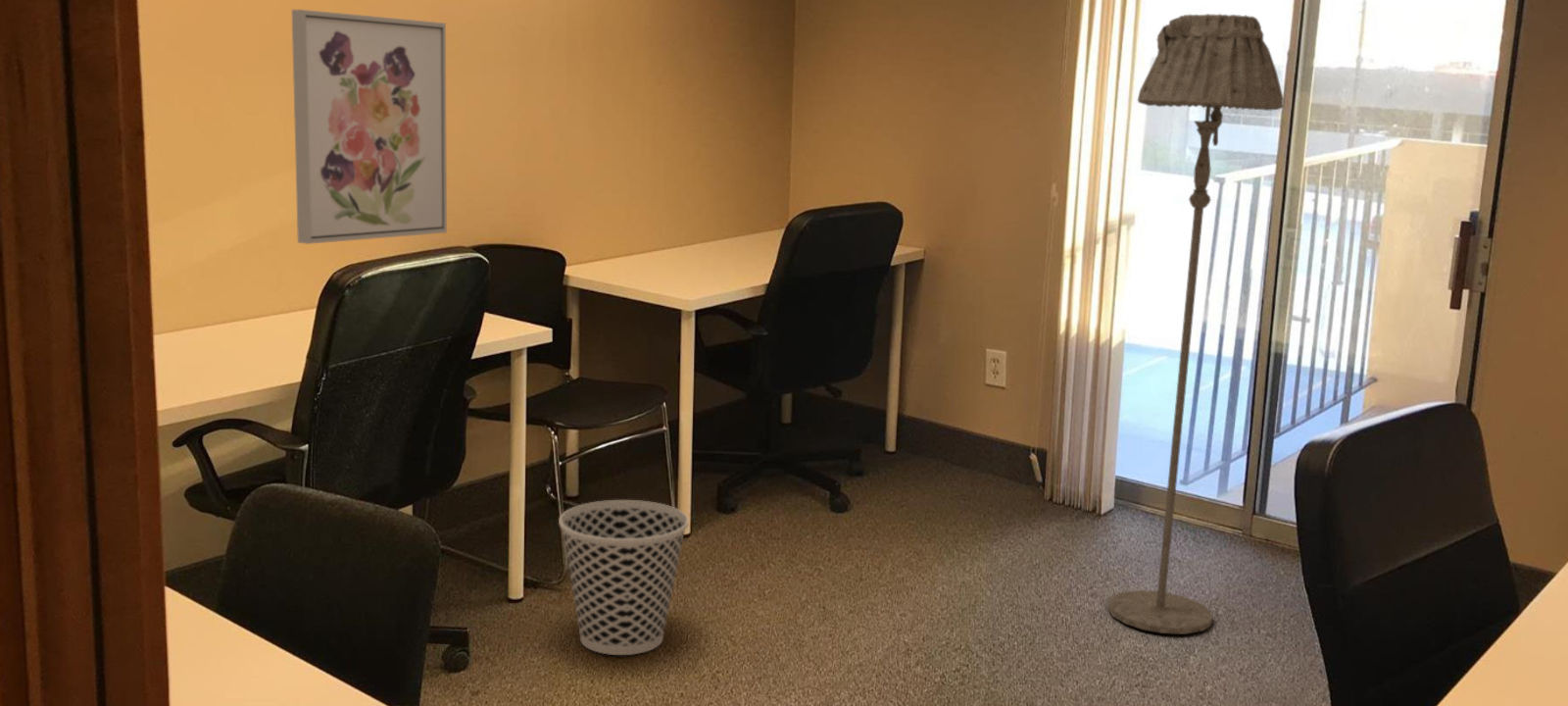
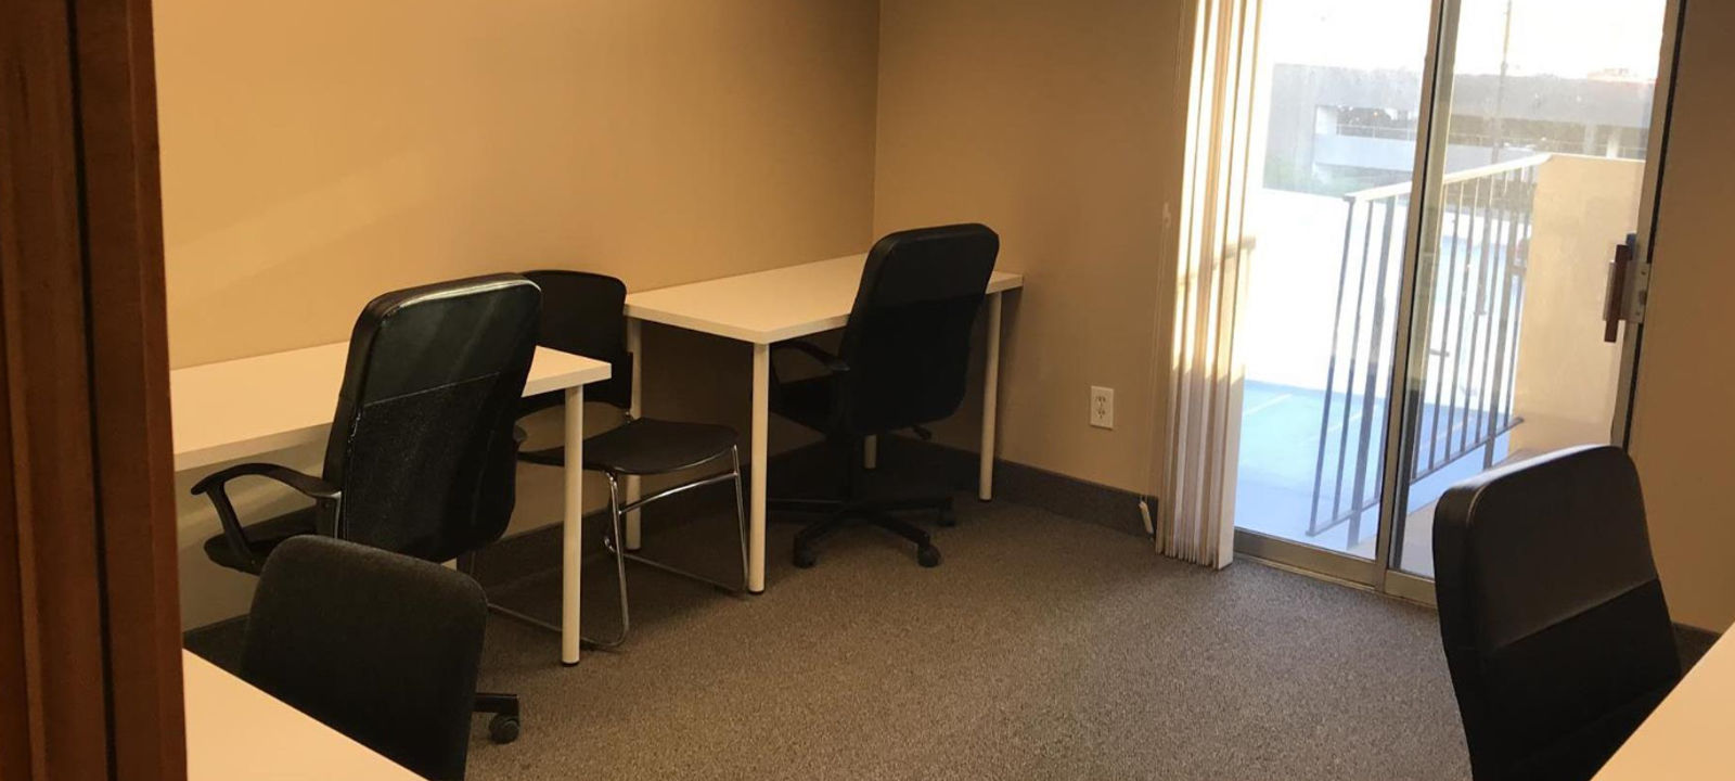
- wall art [291,9,448,245]
- floor lamp [1107,13,1285,635]
- wastebasket [558,499,689,656]
